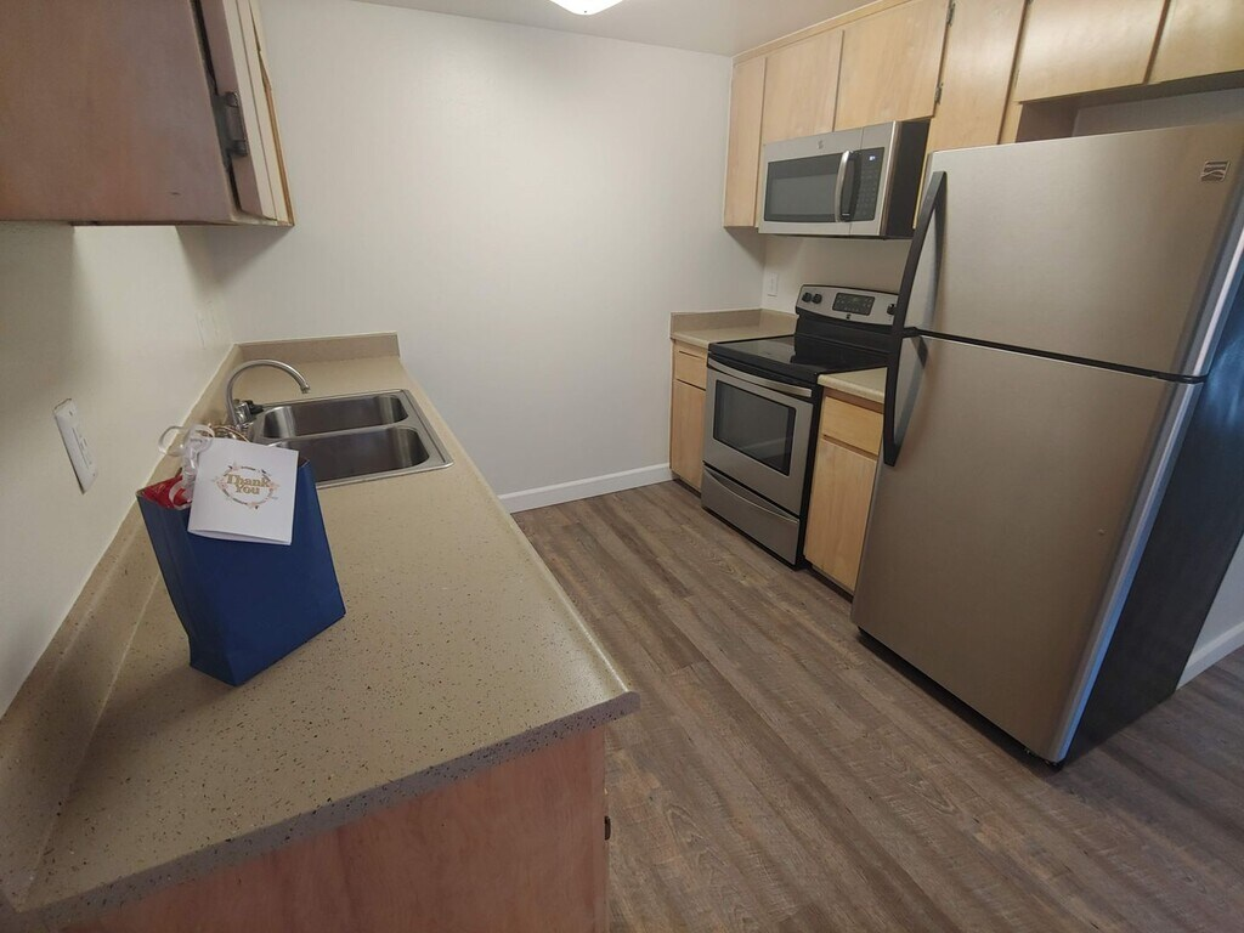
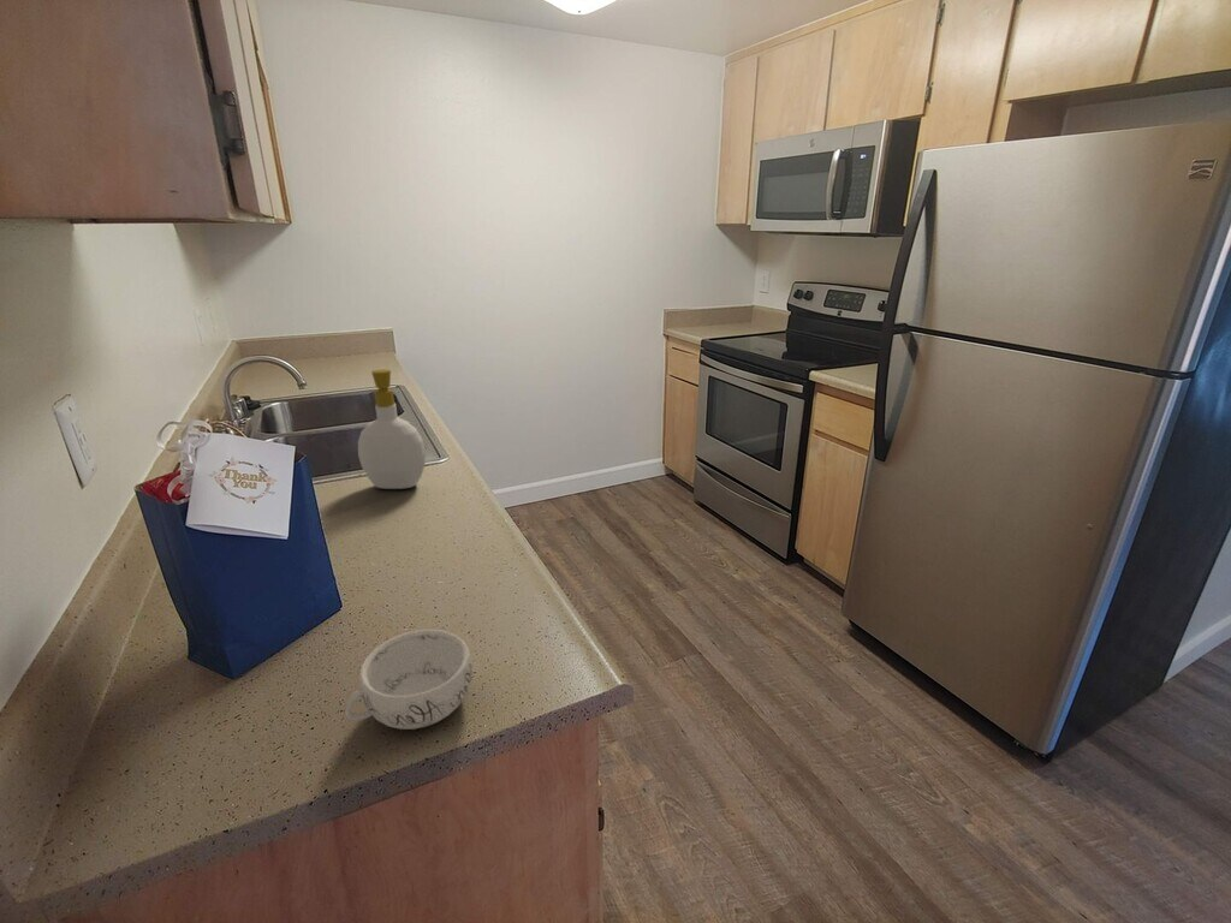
+ decorative bowl [344,629,474,731]
+ soap bottle [357,368,427,490]
